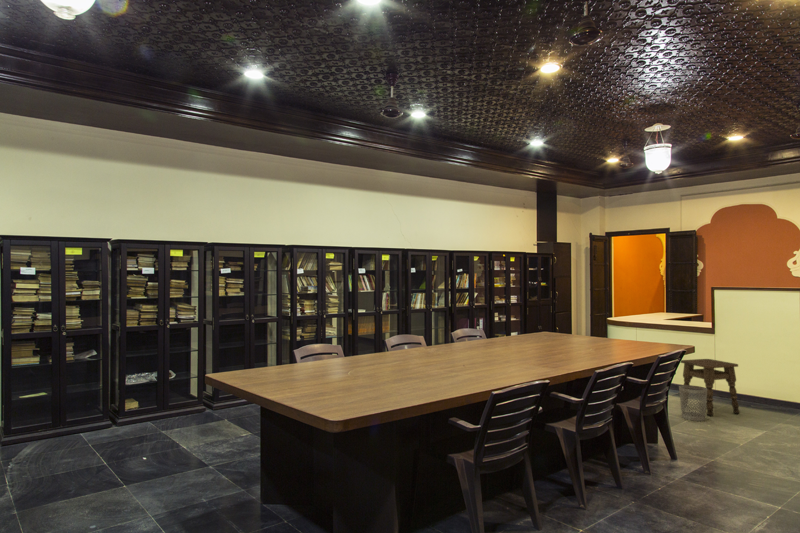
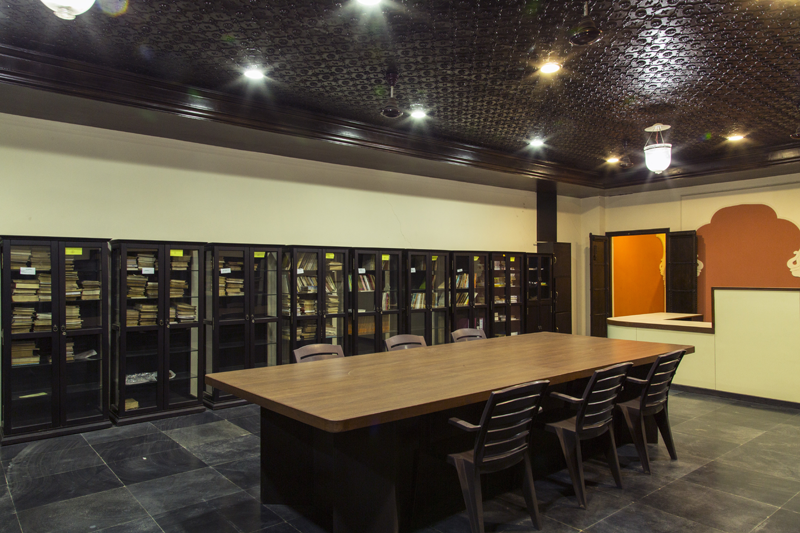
- wastebasket [678,384,707,422]
- side table [679,358,741,417]
